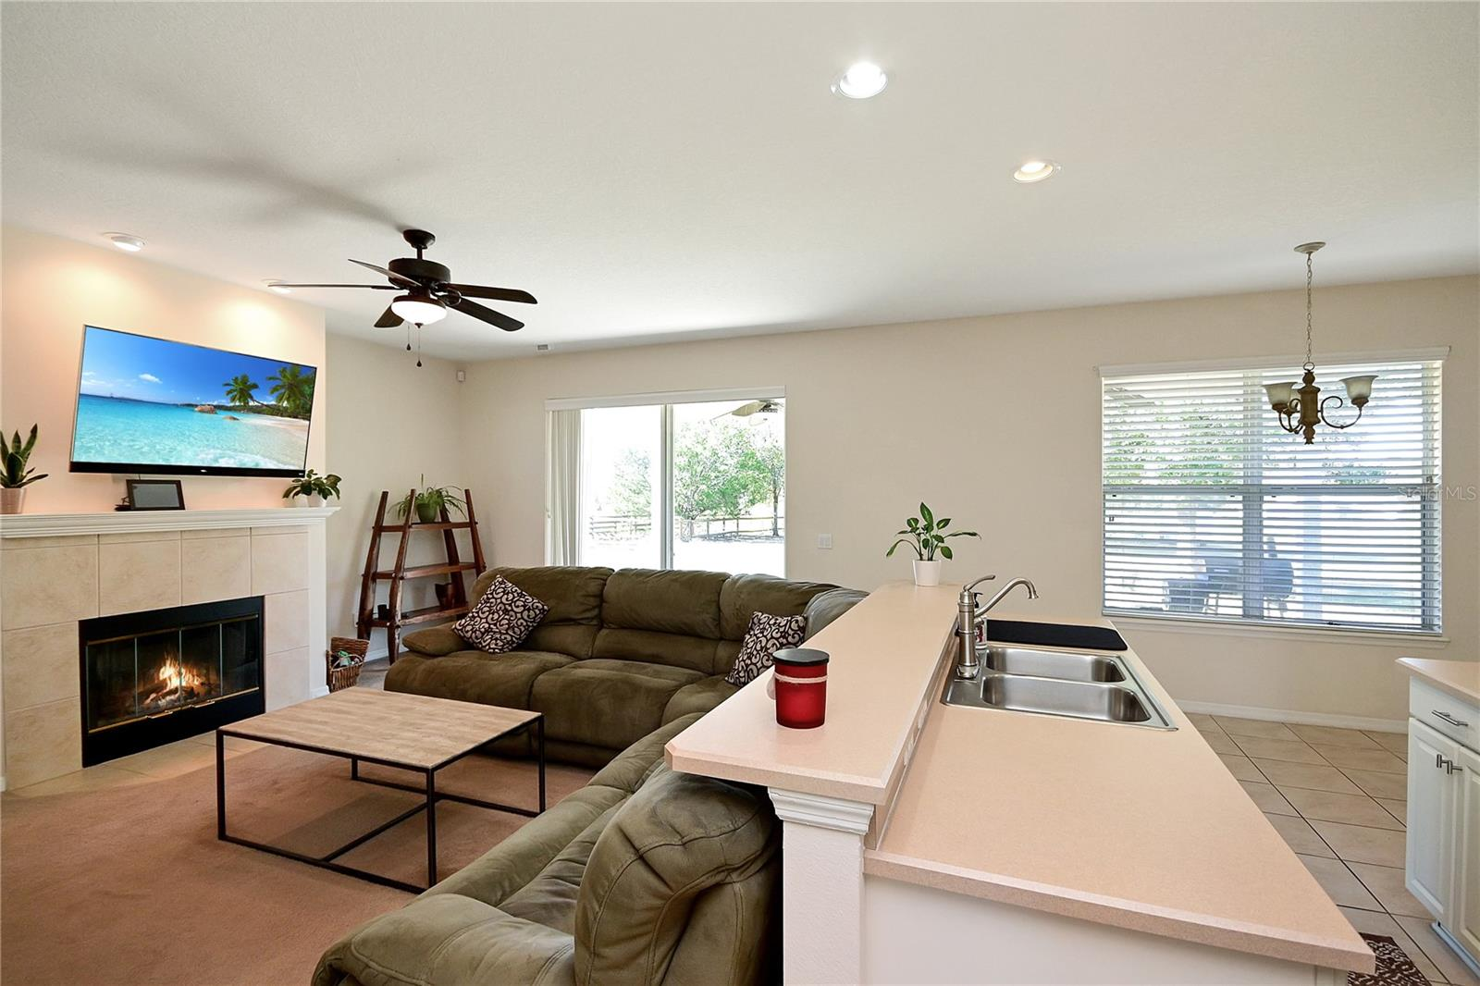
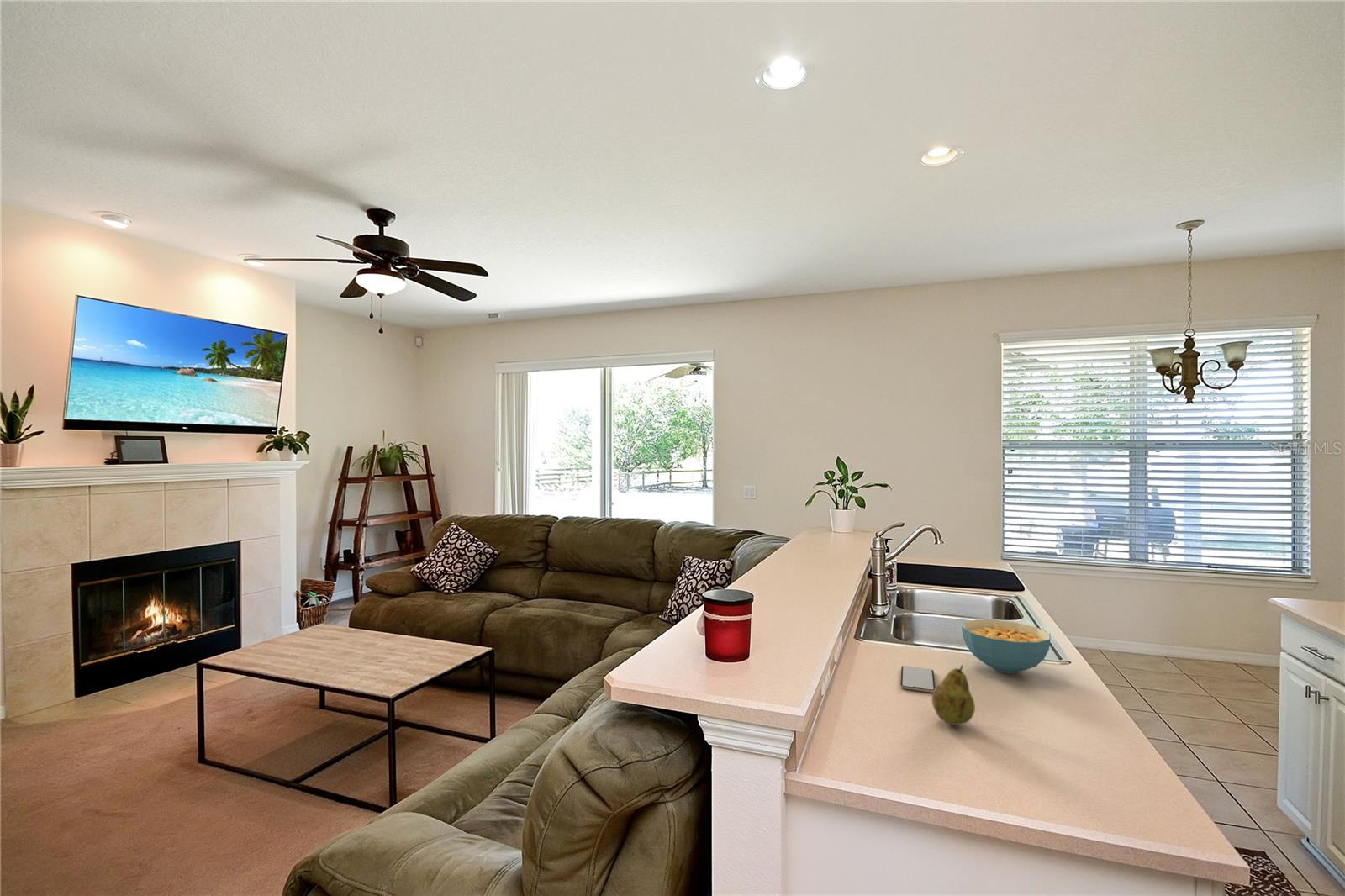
+ fruit [931,664,976,726]
+ cereal bowl [961,619,1052,674]
+ smartphone [899,665,936,693]
